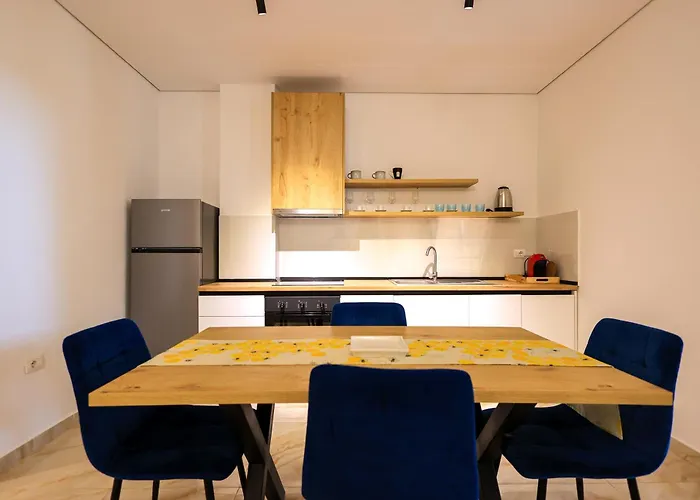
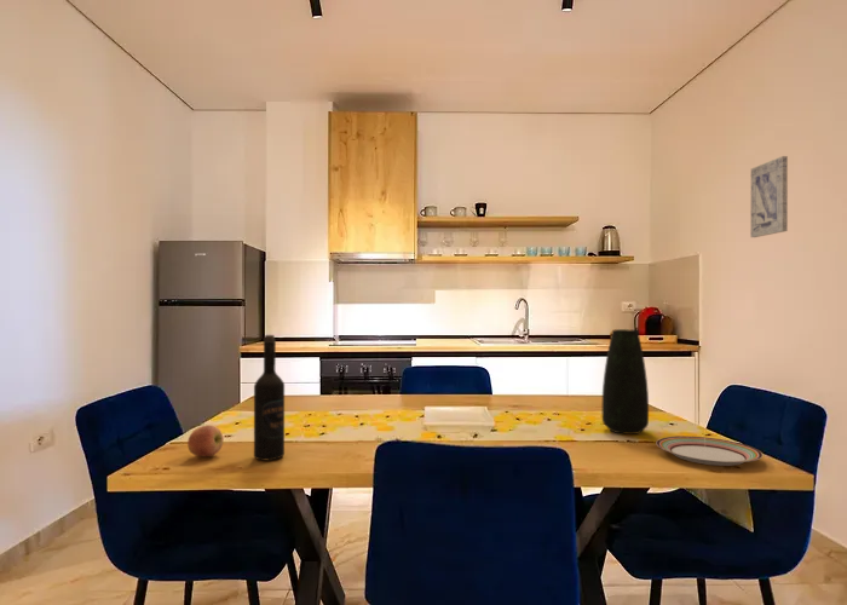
+ plate [655,436,764,467]
+ vase [601,328,650,436]
+ wine bottle [253,334,286,461]
+ apple [186,425,224,457]
+ wall art [749,155,789,238]
